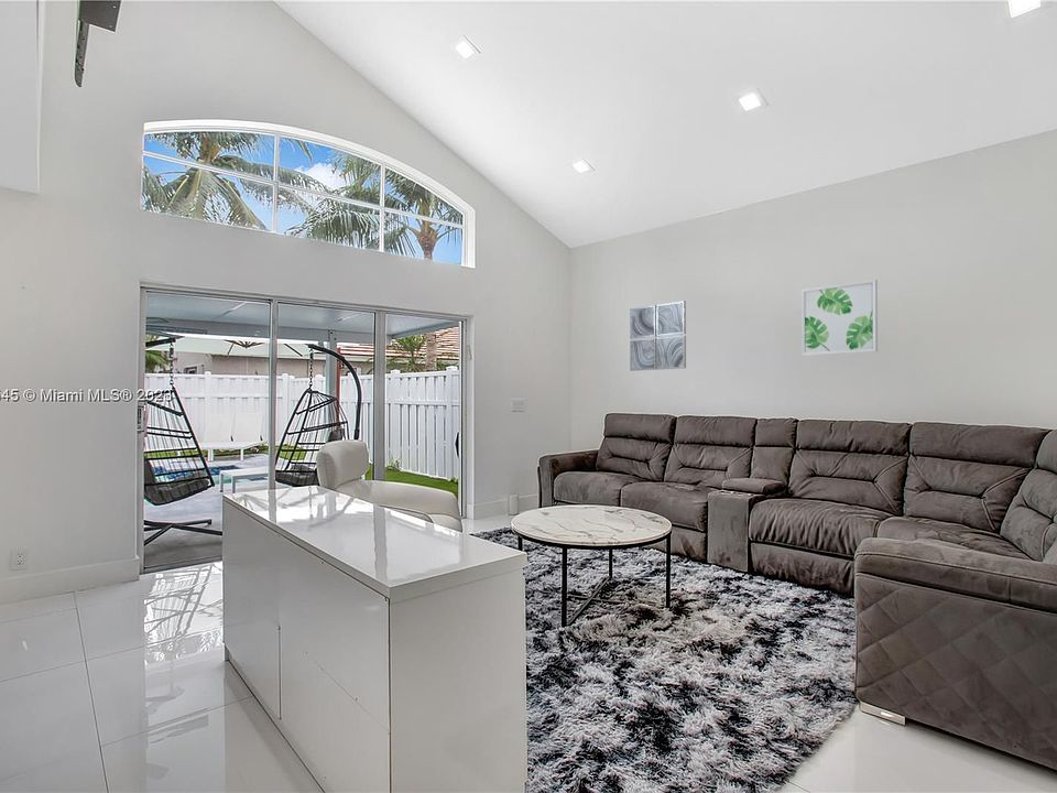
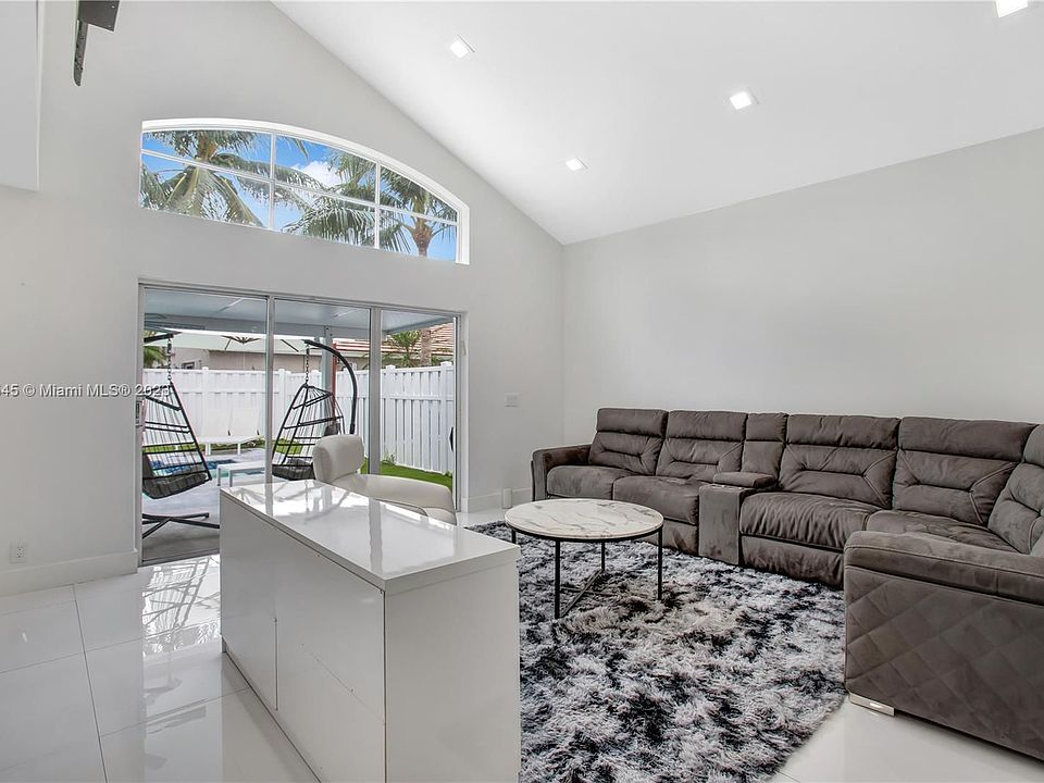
- wall art [629,300,687,372]
- wall art [800,279,879,357]
